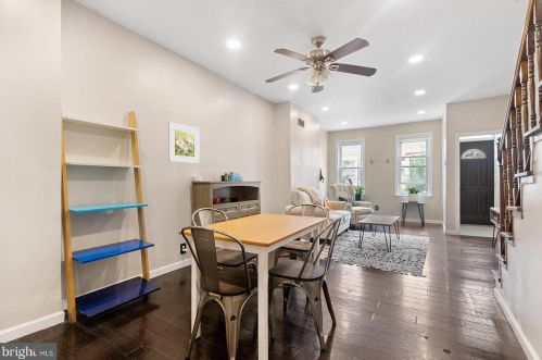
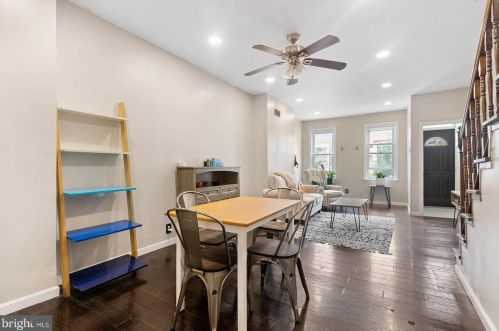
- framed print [167,121,201,164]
